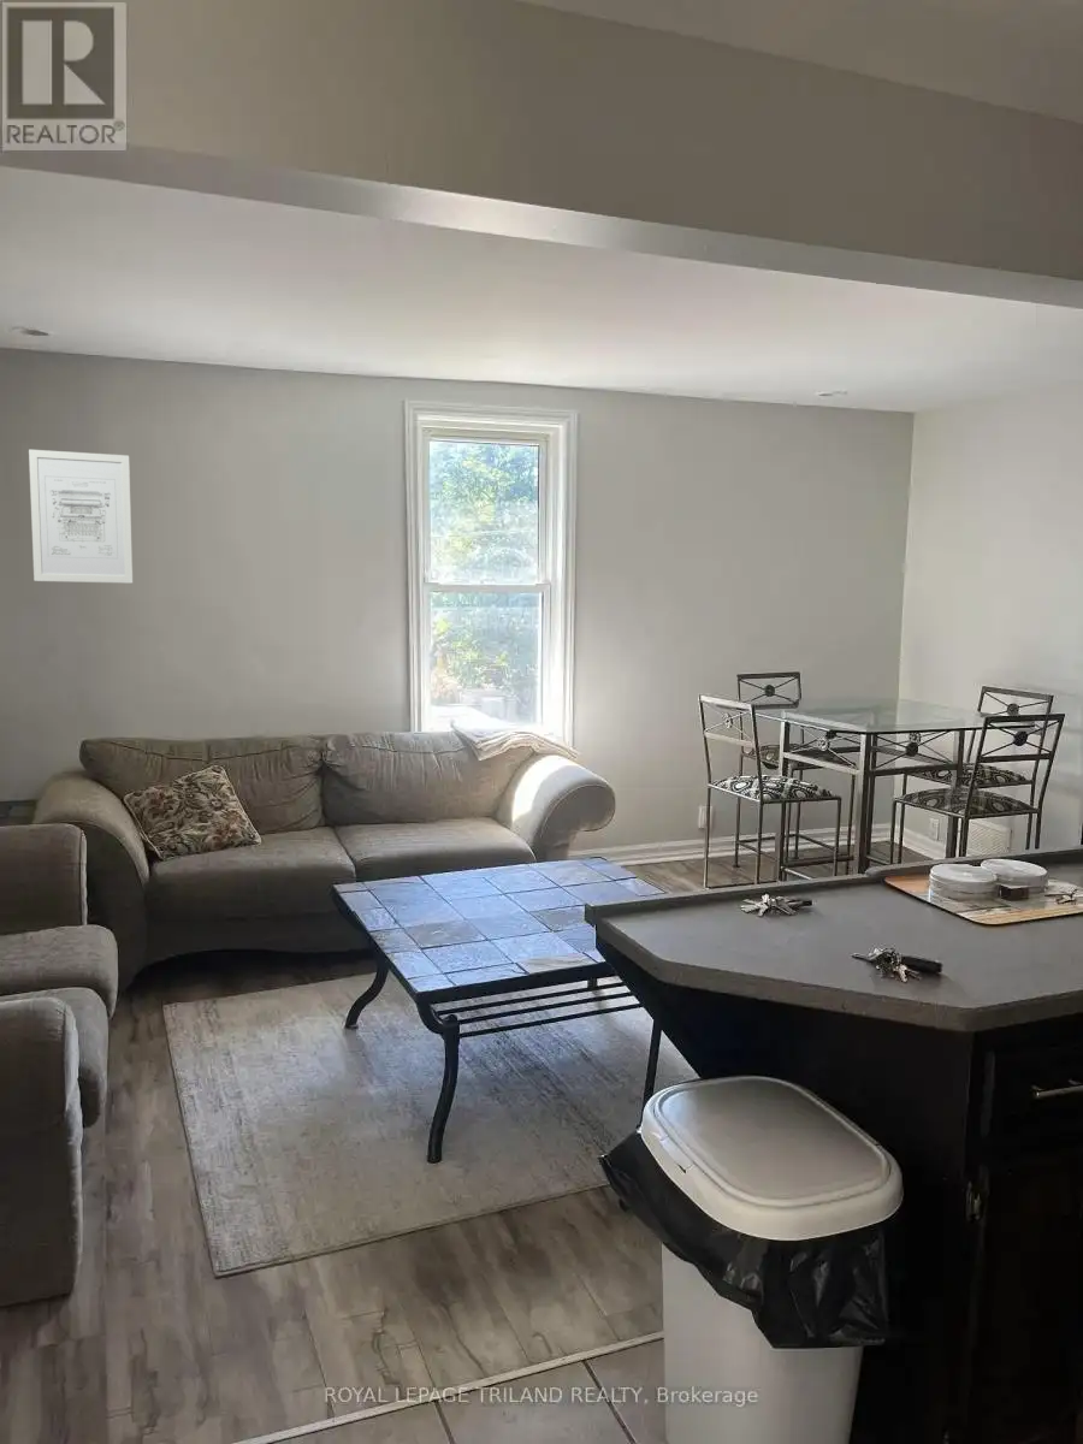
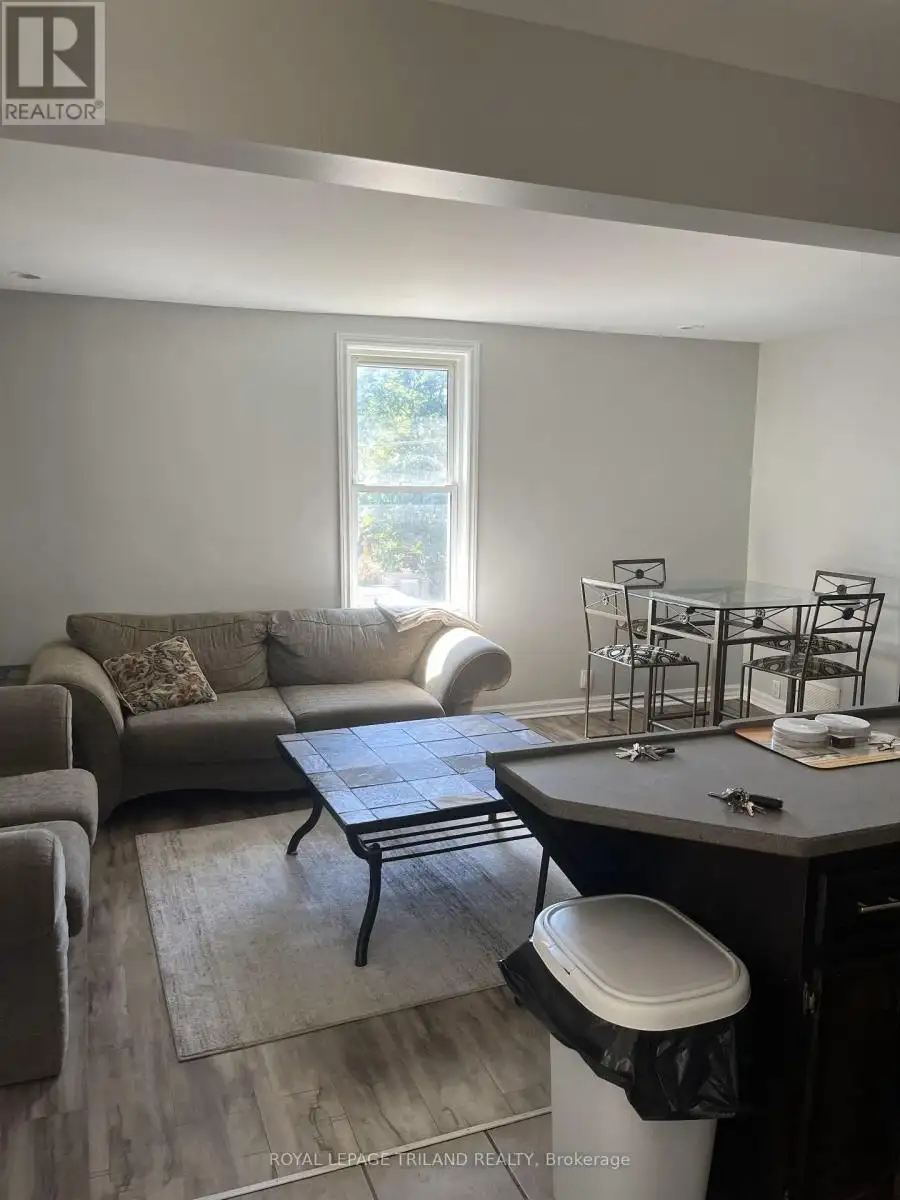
- wall art [28,449,134,584]
